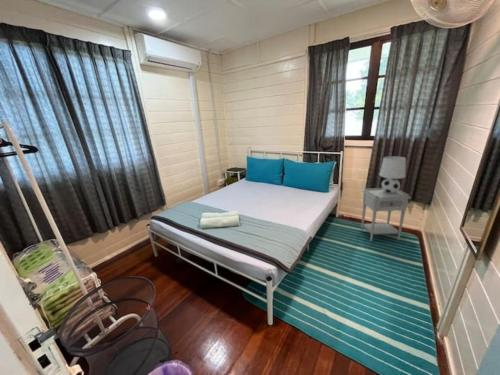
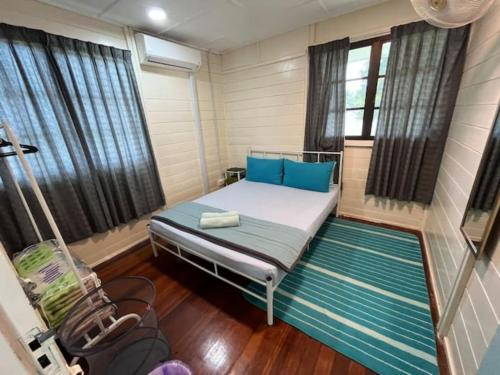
- table lamp [378,155,407,197]
- nightstand [360,187,412,242]
